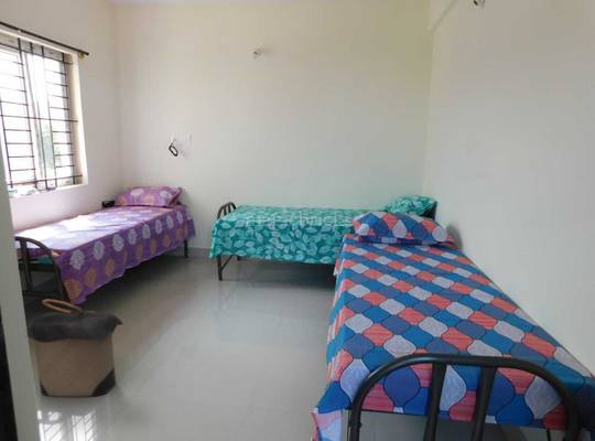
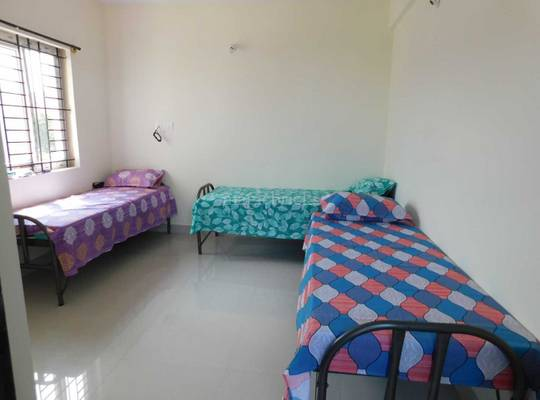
- laundry hamper [26,298,125,398]
